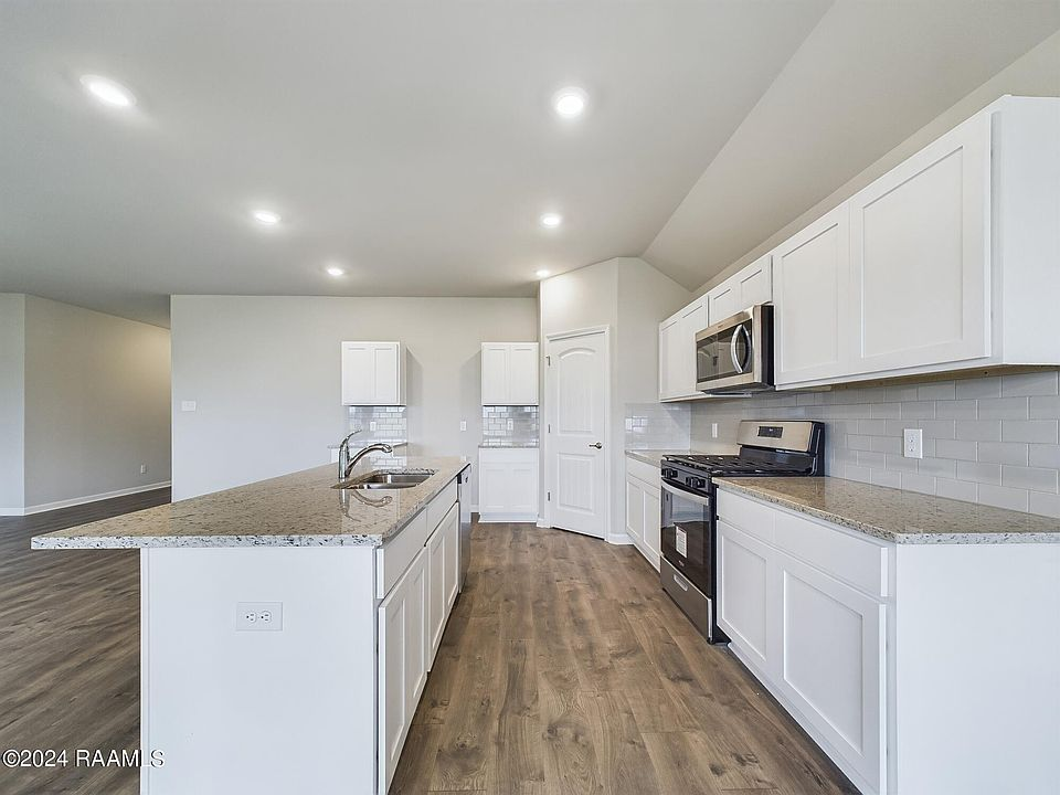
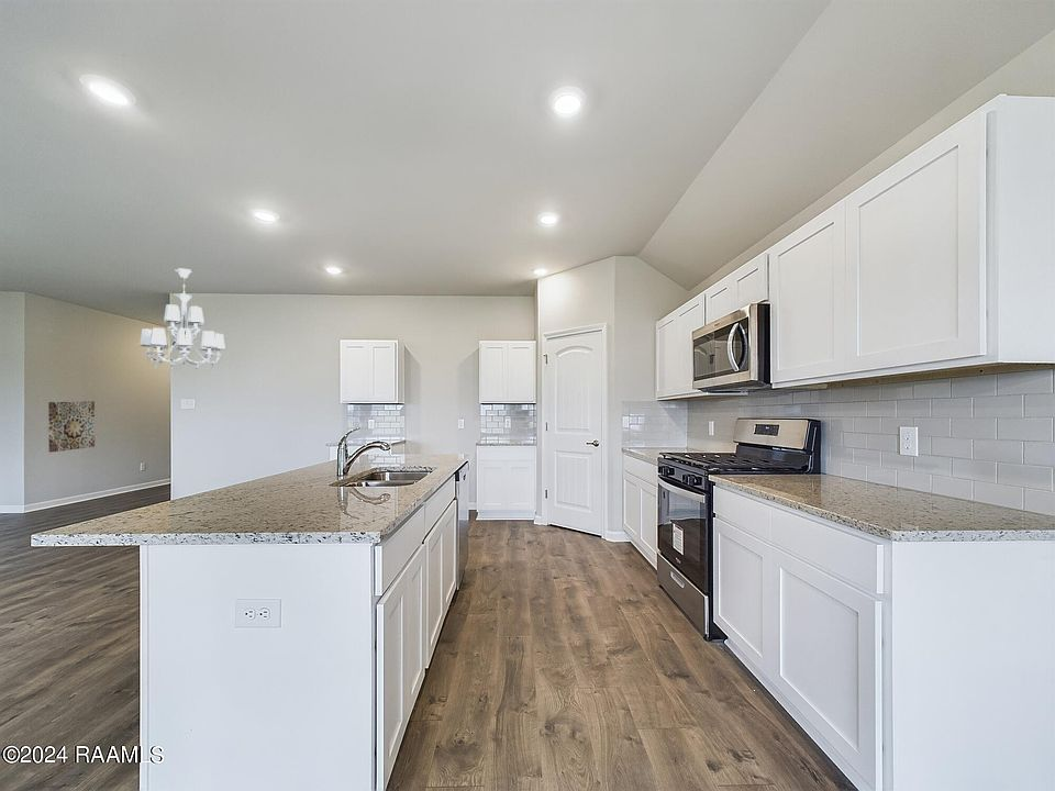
+ wall art [47,400,96,453]
+ chandelier [138,267,226,370]
